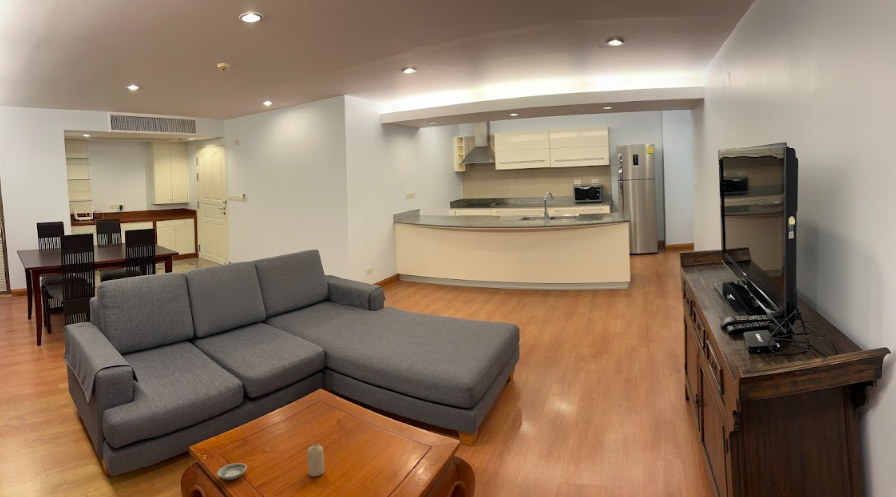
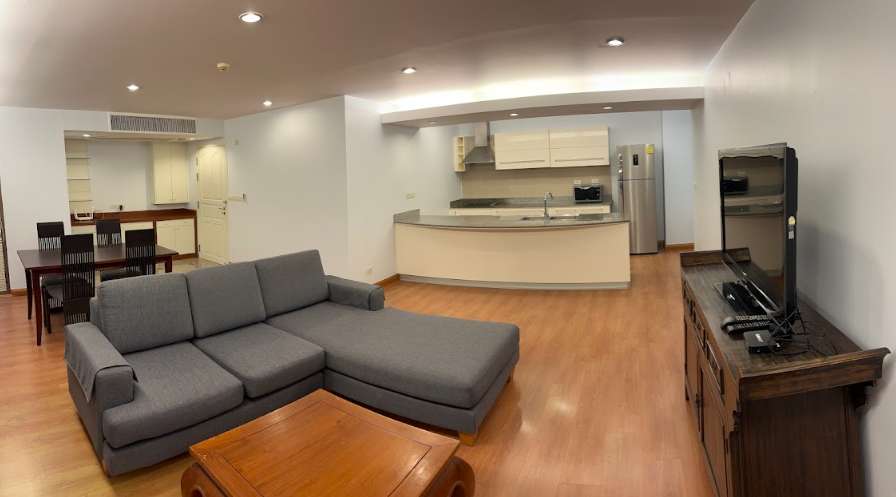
- candle [306,443,325,477]
- saucer [216,462,248,481]
